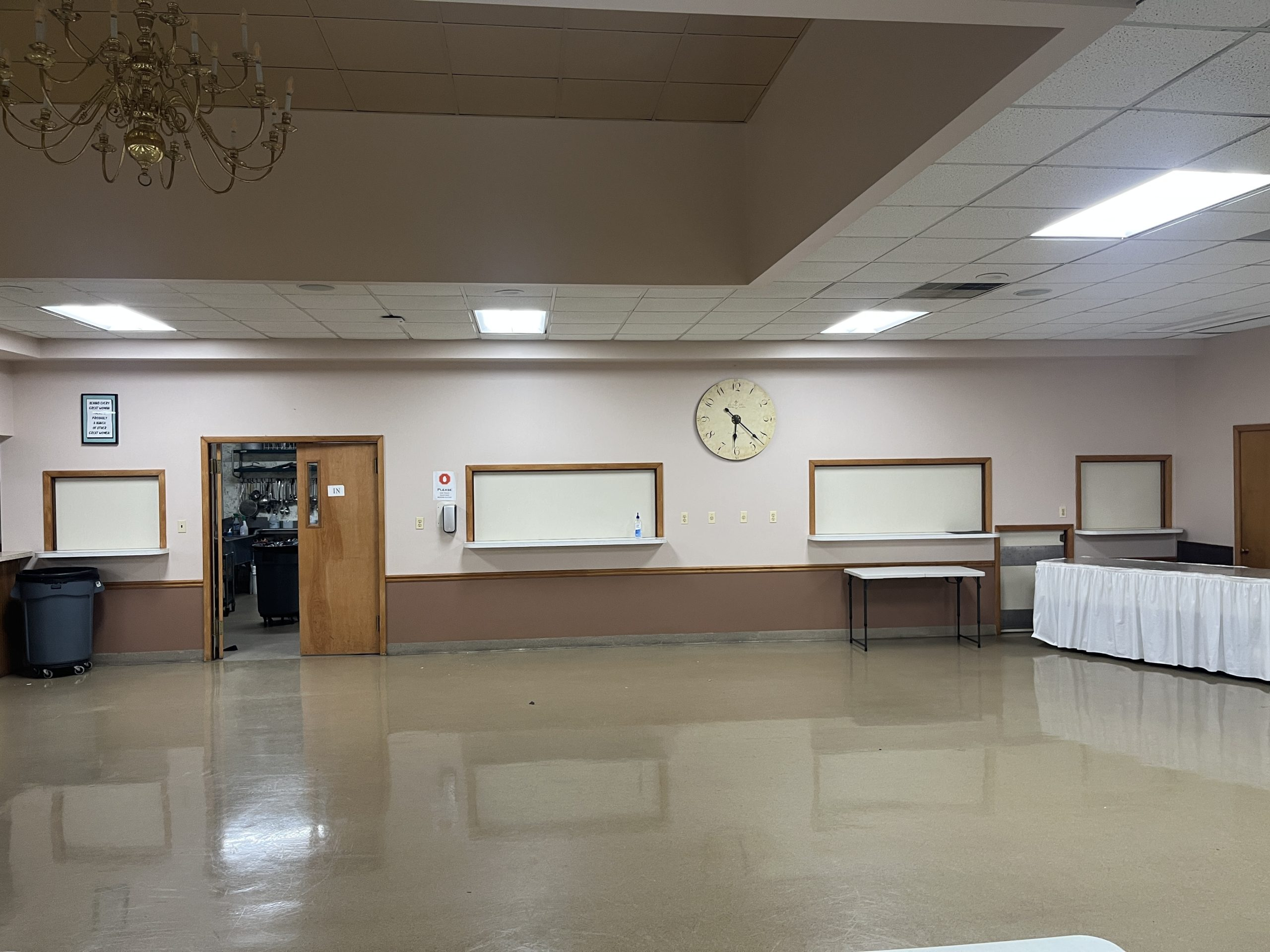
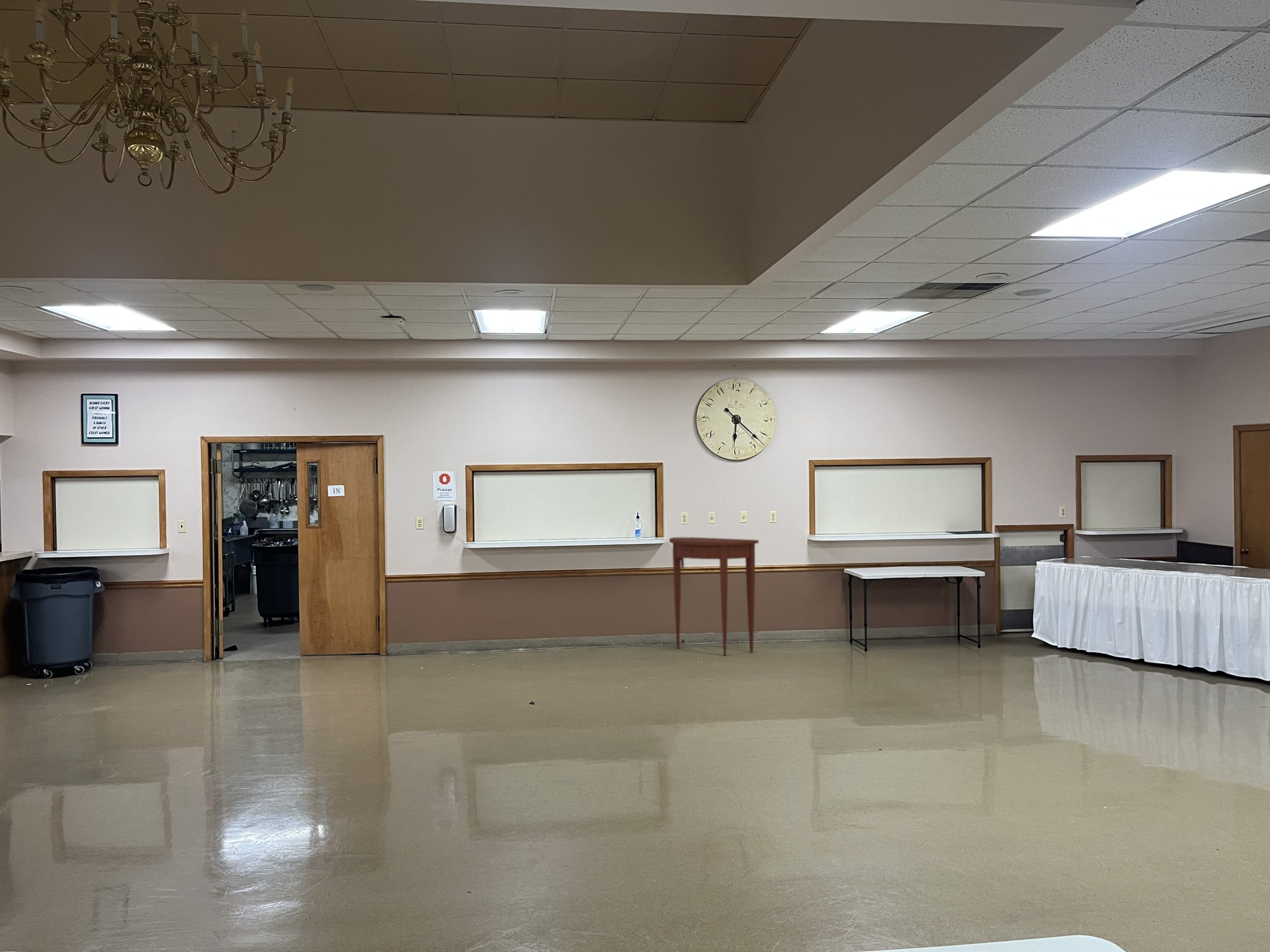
+ console table [669,536,759,656]
